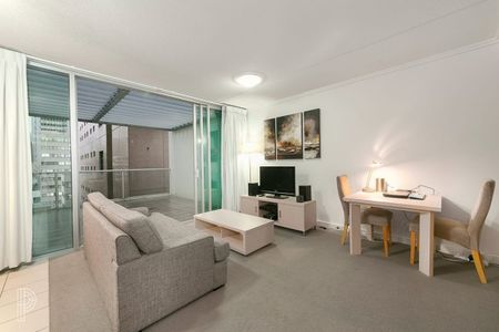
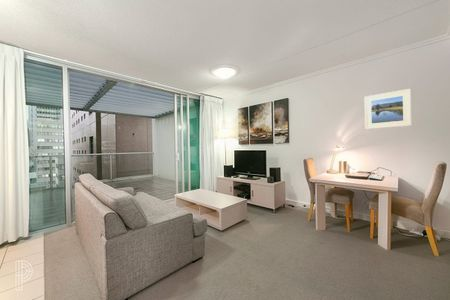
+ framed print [364,88,413,130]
